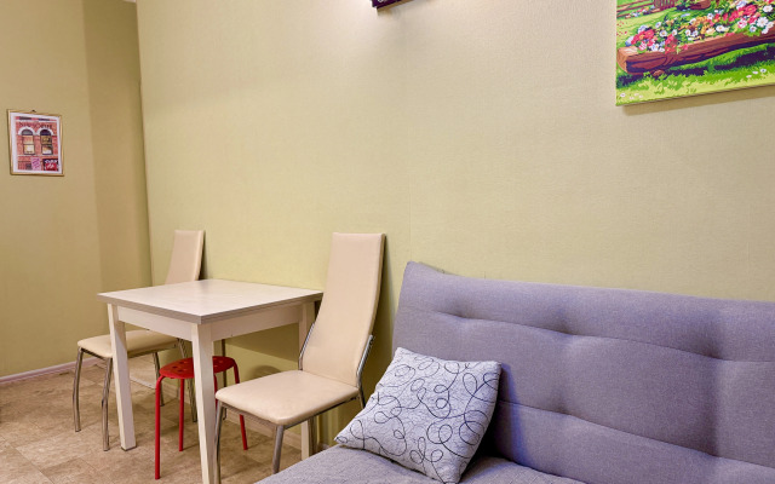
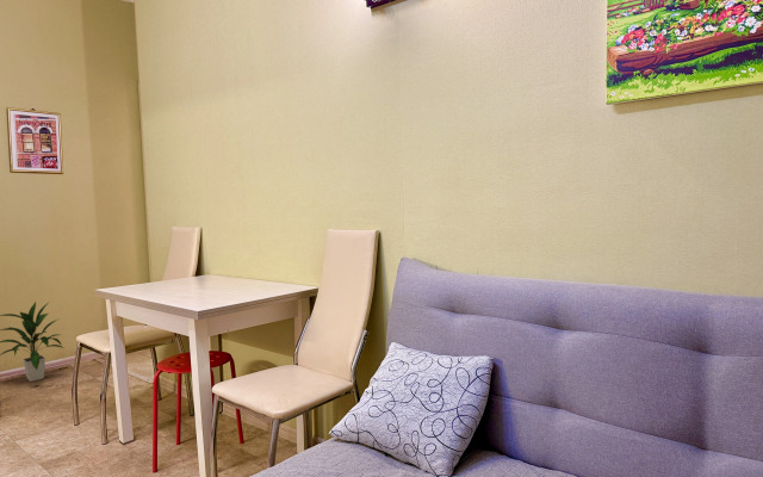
+ indoor plant [0,301,66,383]
